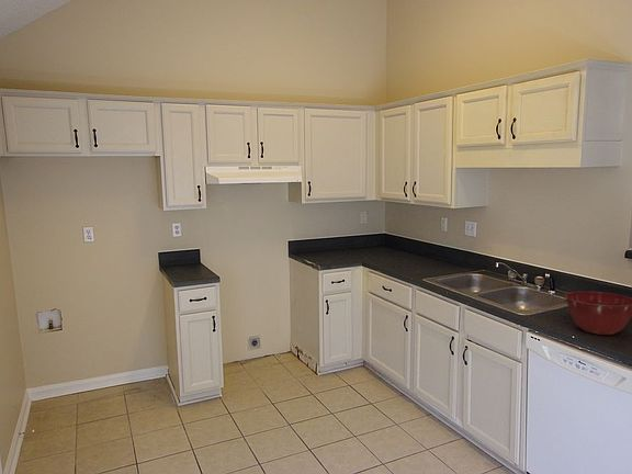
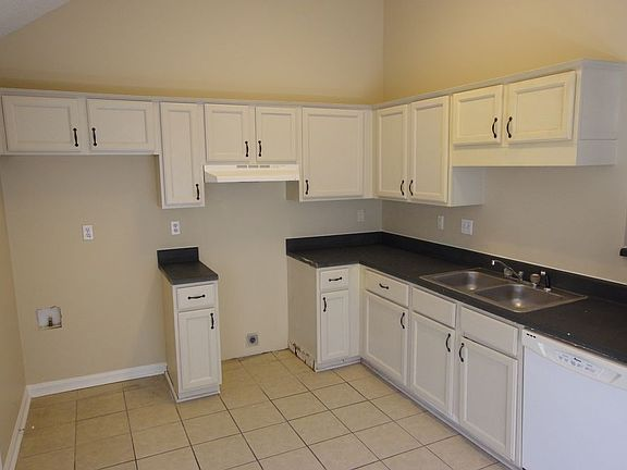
- mixing bowl [564,291,632,336]
